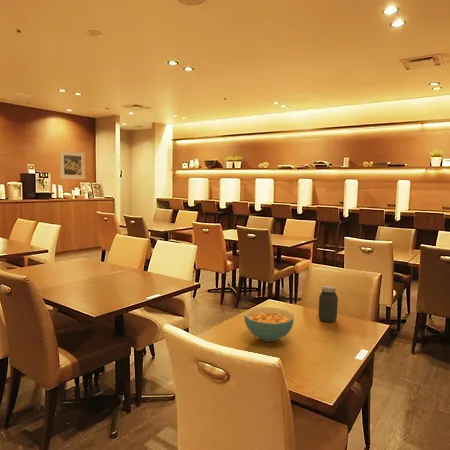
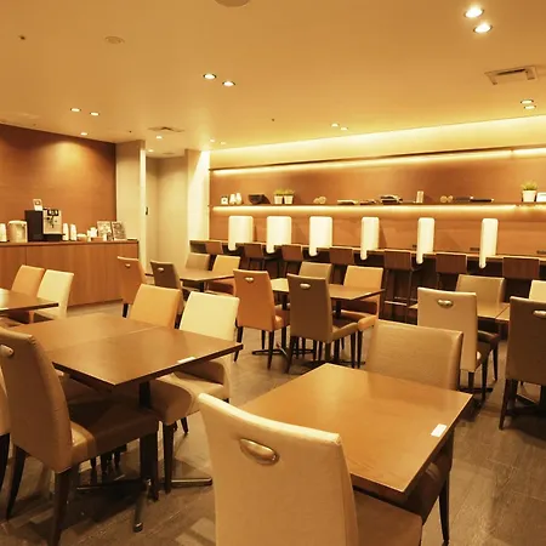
- jar [318,285,339,323]
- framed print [58,149,86,180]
- cereal bowl [243,306,295,343]
